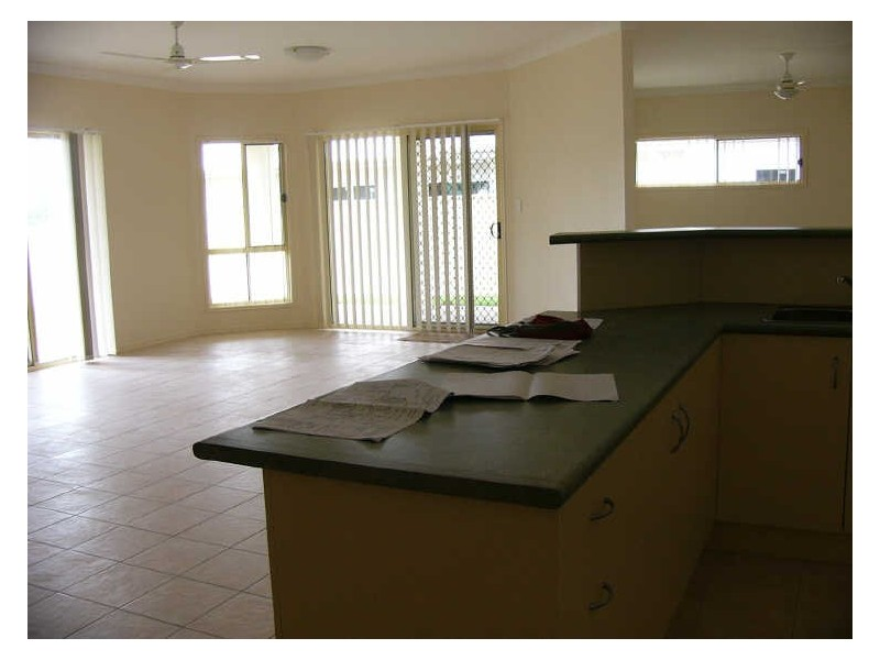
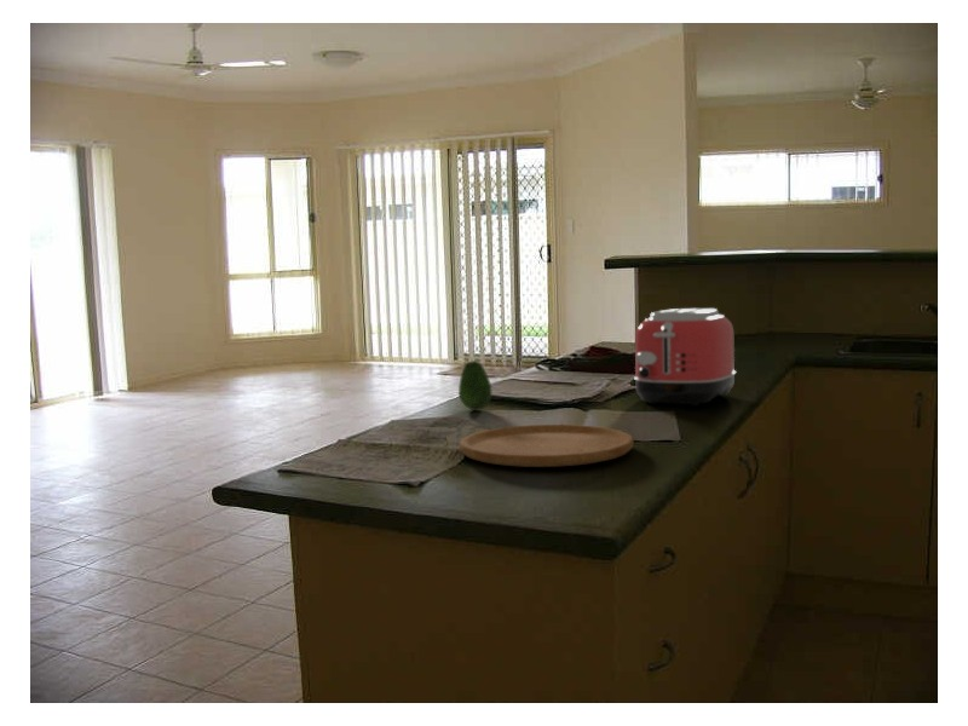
+ toaster [633,307,737,407]
+ cutting board [459,424,635,468]
+ fruit [457,359,492,411]
